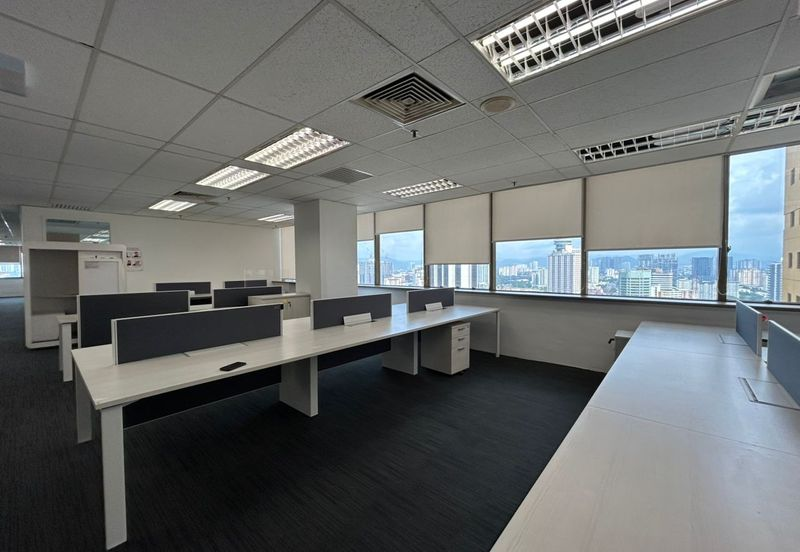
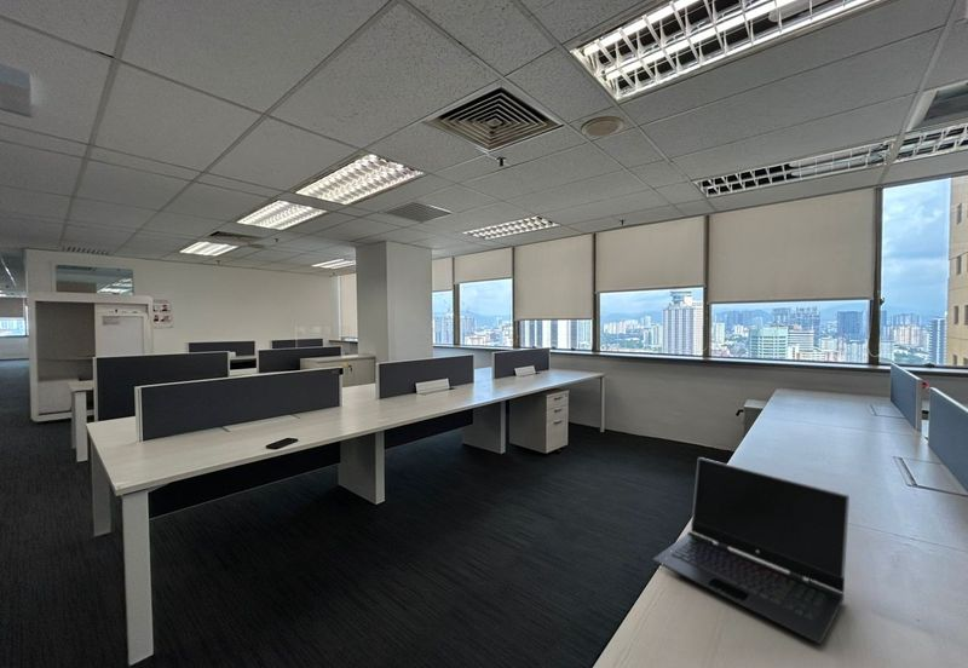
+ laptop computer [652,456,851,645]
